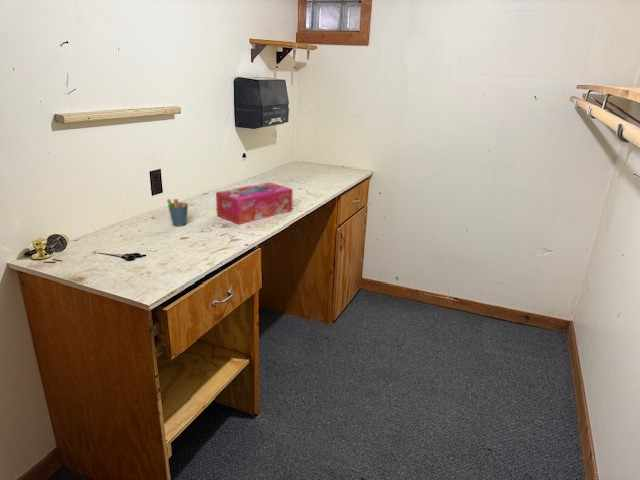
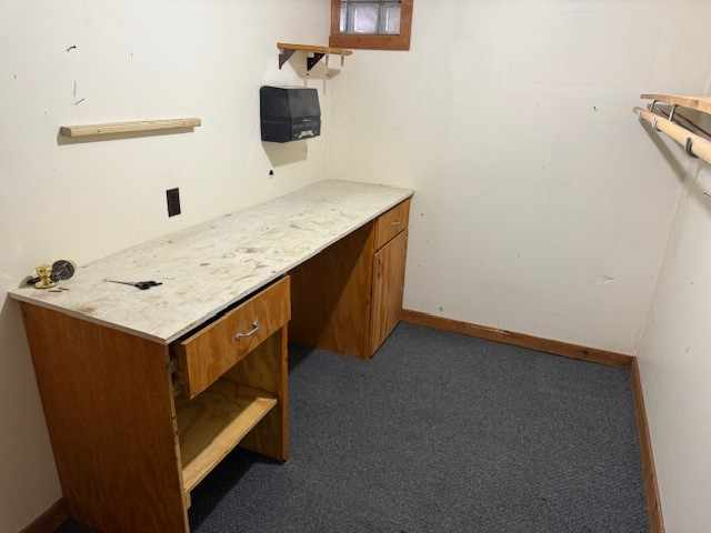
- tissue box [215,181,294,225]
- pen holder [166,194,189,227]
